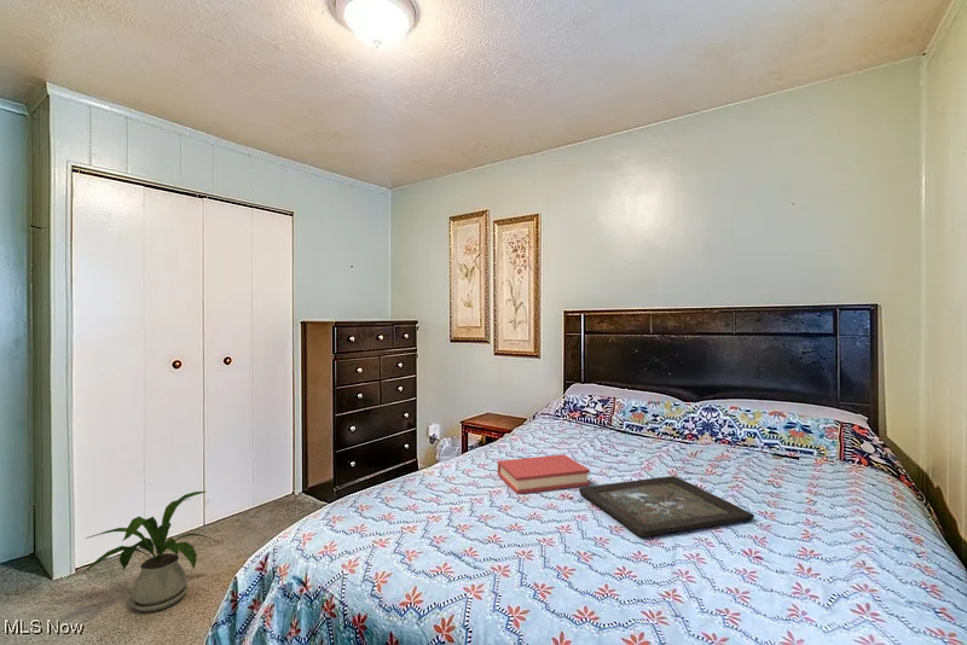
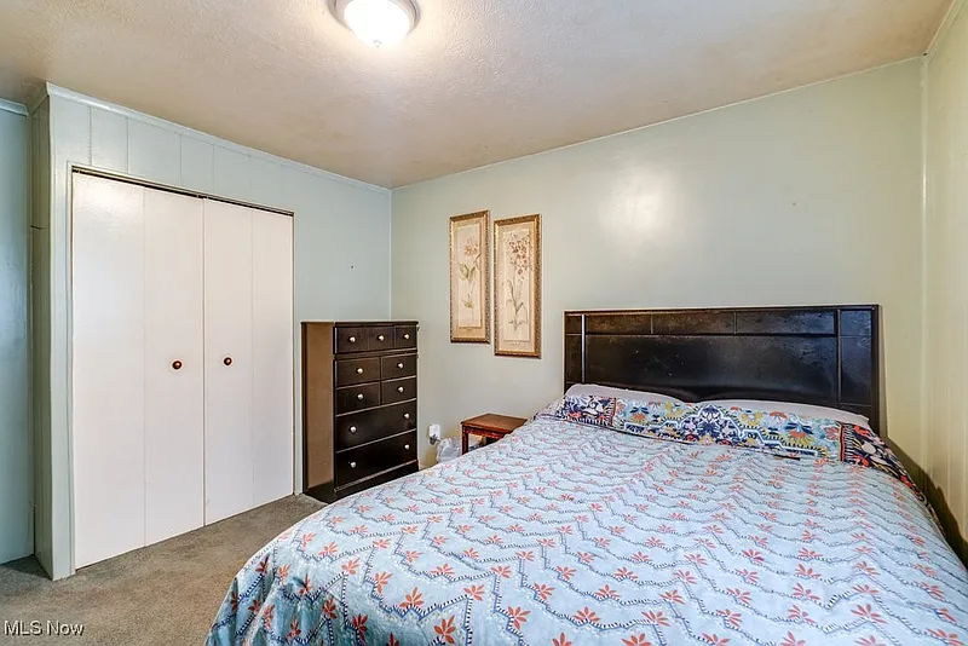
- house plant [81,490,219,612]
- tray [578,475,755,538]
- hardback book [497,453,591,495]
